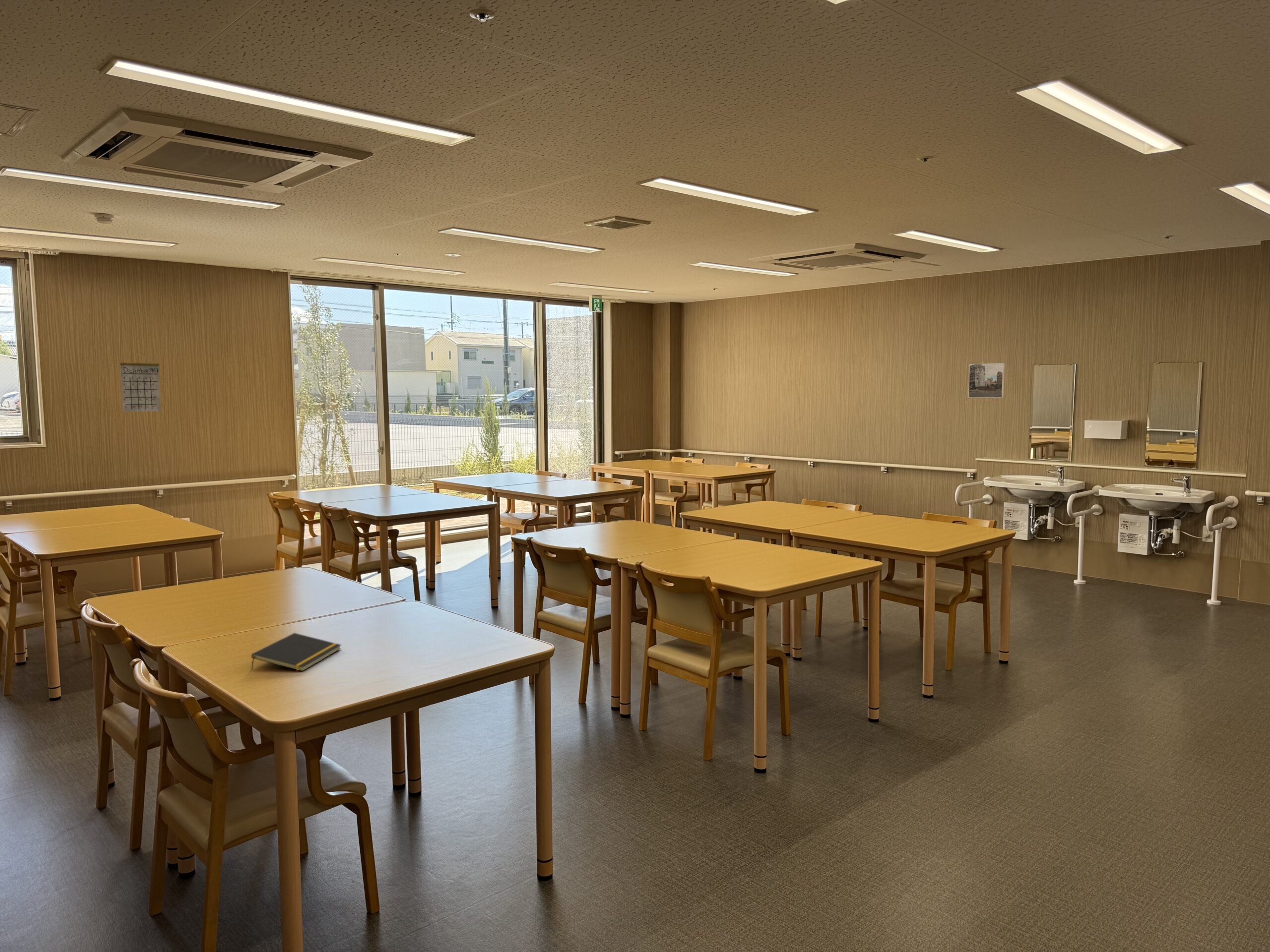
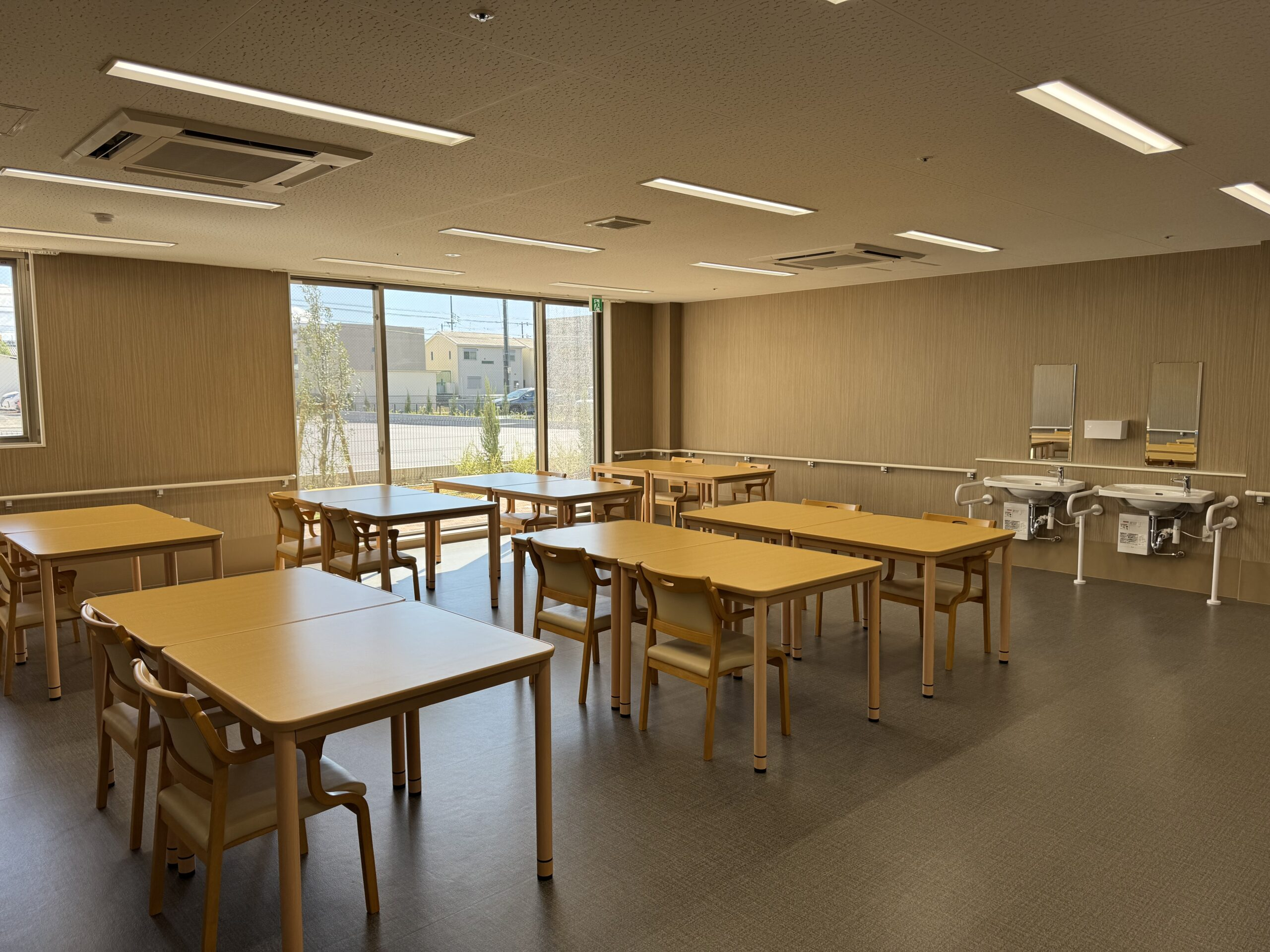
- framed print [968,362,1005,398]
- notepad [251,632,342,672]
- calendar [120,350,161,413]
